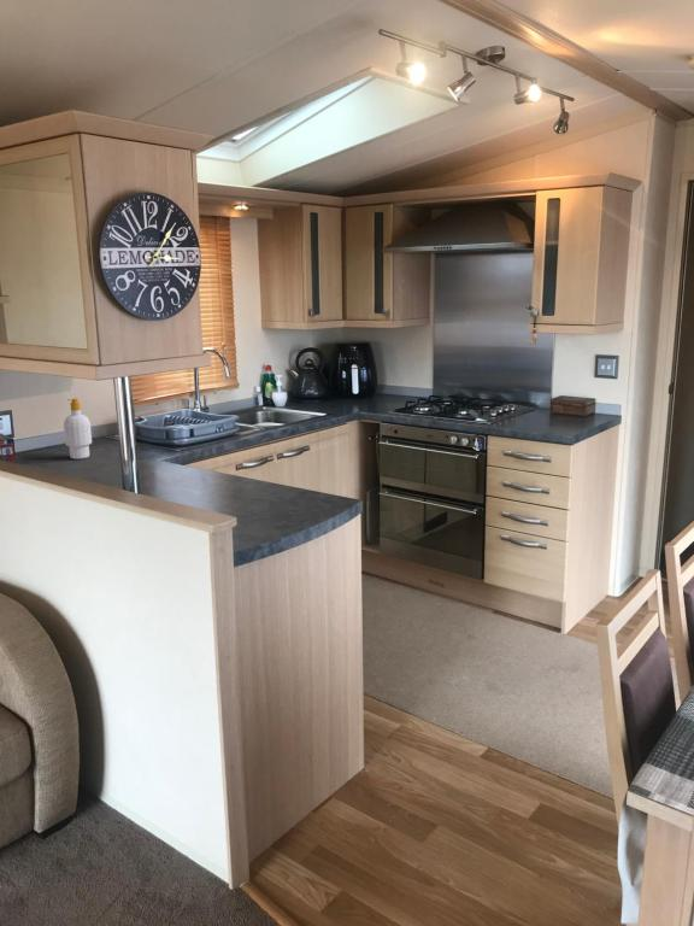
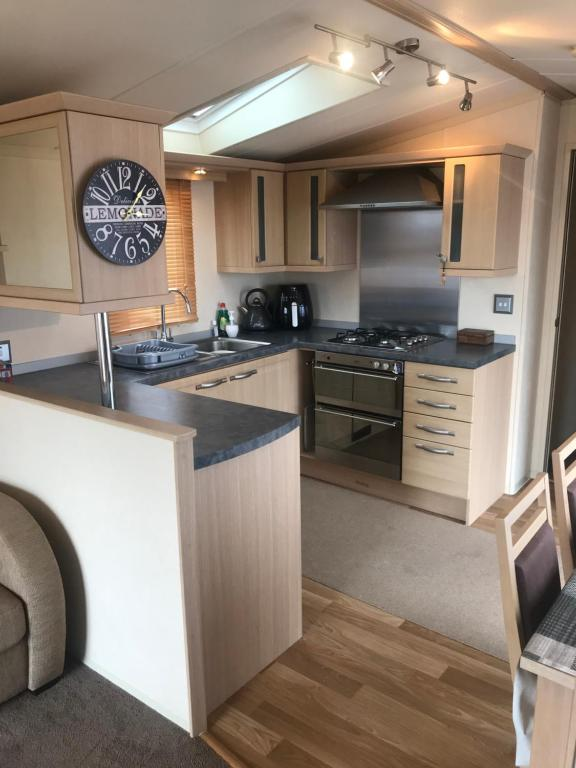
- soap bottle [63,397,93,461]
